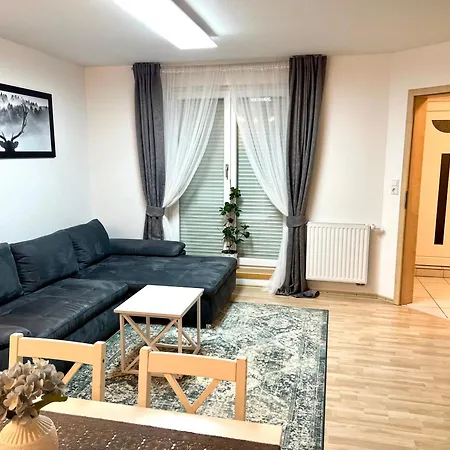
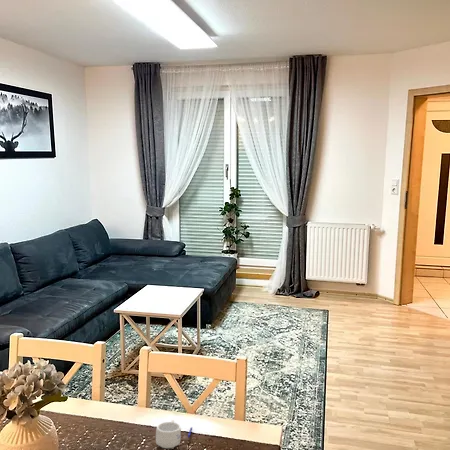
+ mug [155,419,193,449]
